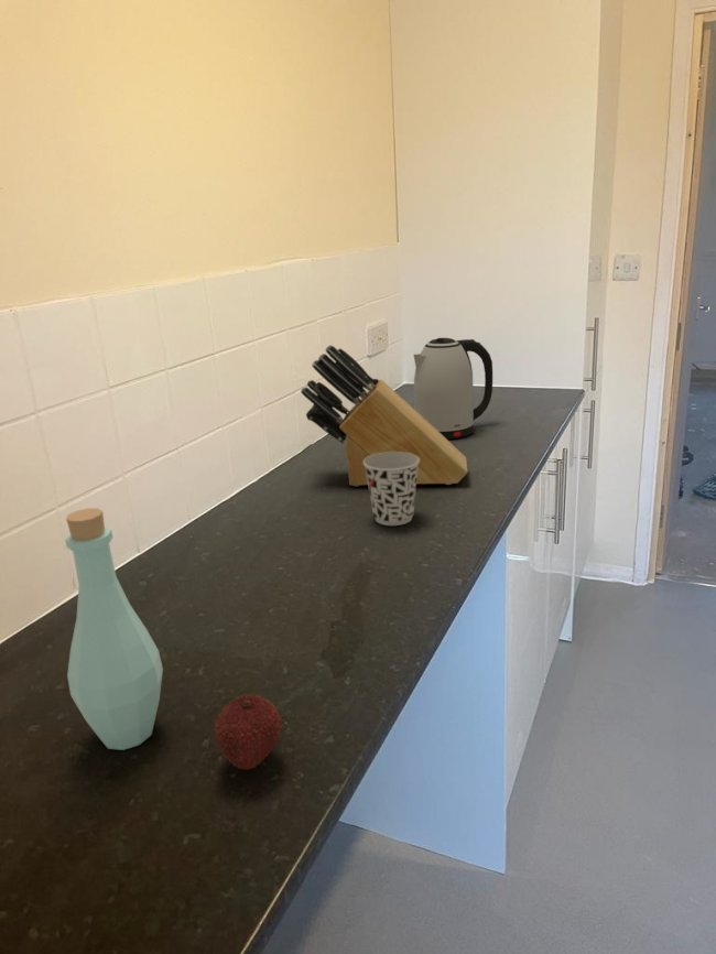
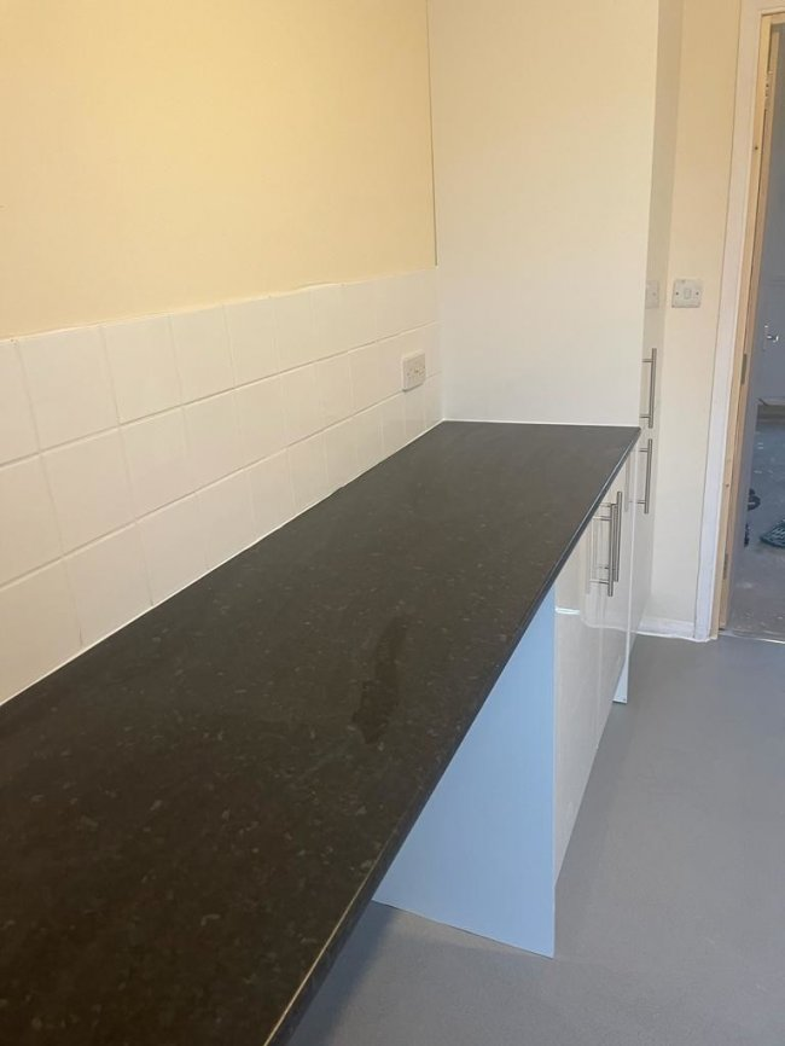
- fruit [213,693,283,771]
- kettle [413,337,493,441]
- knife block [300,344,469,487]
- cup [364,452,420,527]
- bottle [64,507,164,751]
